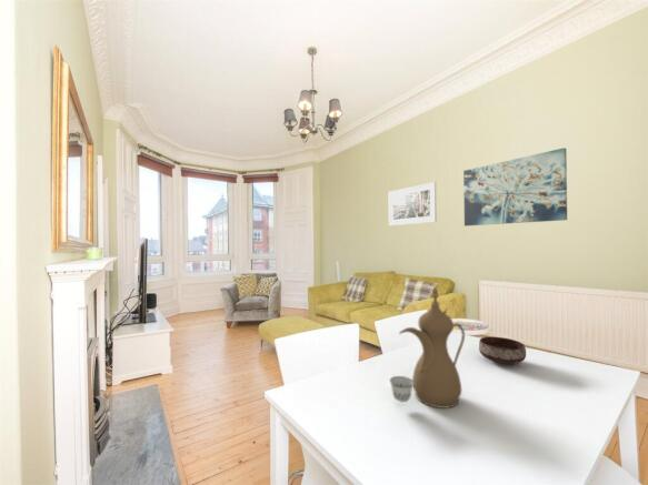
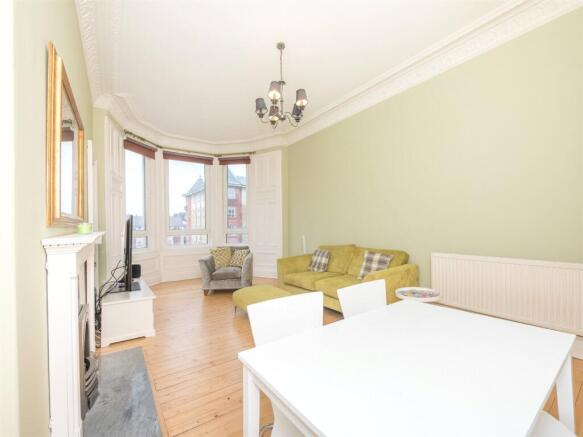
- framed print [387,181,438,226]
- teapot [389,287,466,410]
- bowl [478,335,527,365]
- wall art [462,146,568,228]
